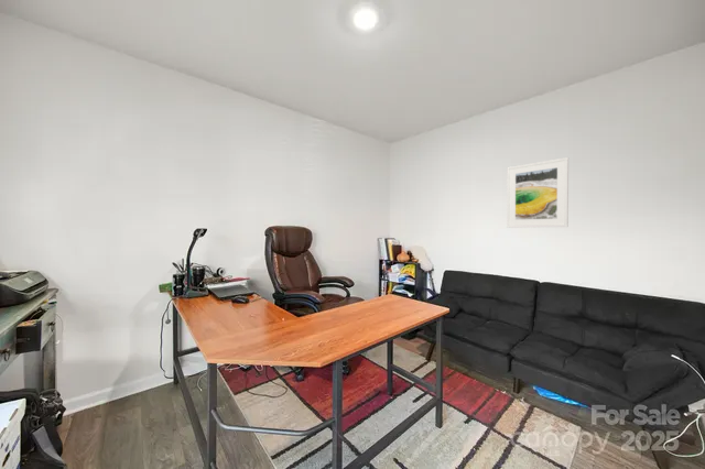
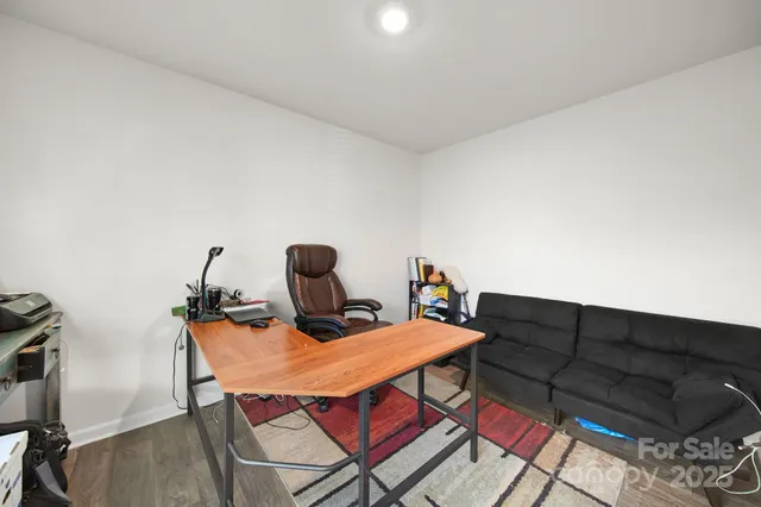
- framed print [506,156,570,229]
